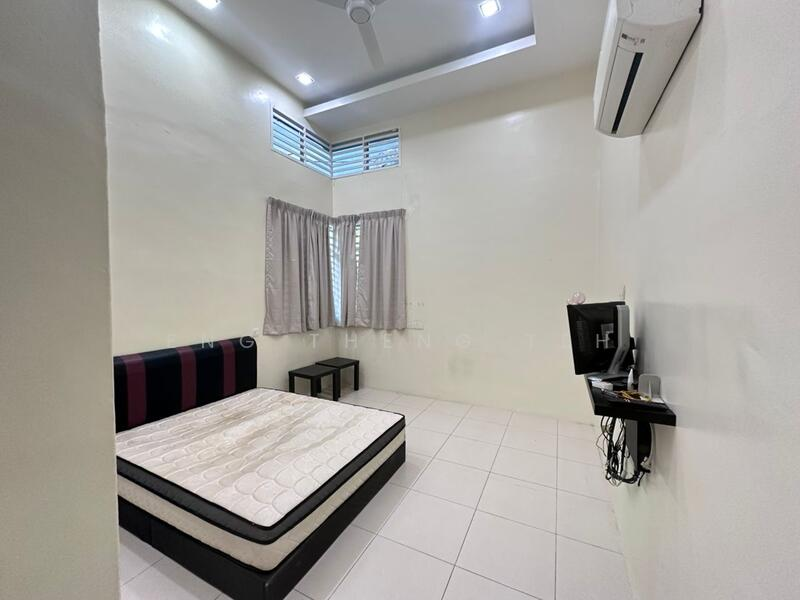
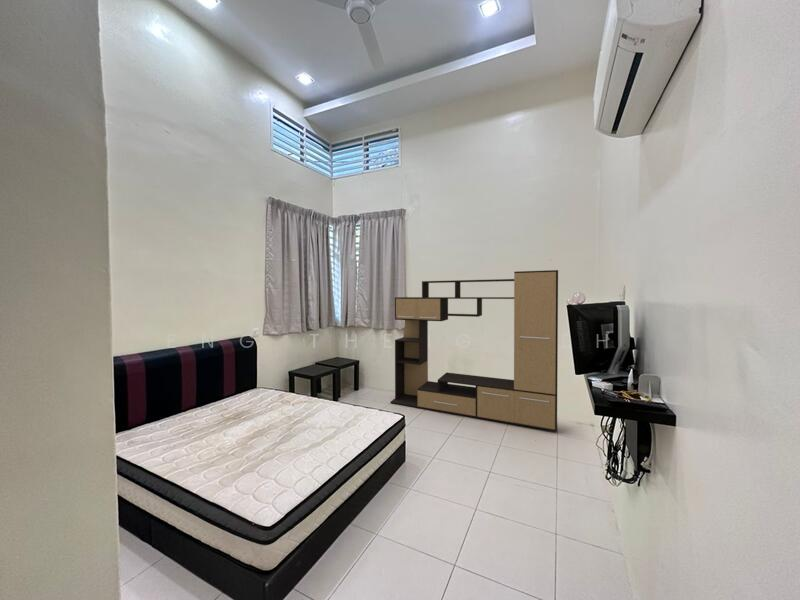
+ media console [389,269,559,432]
